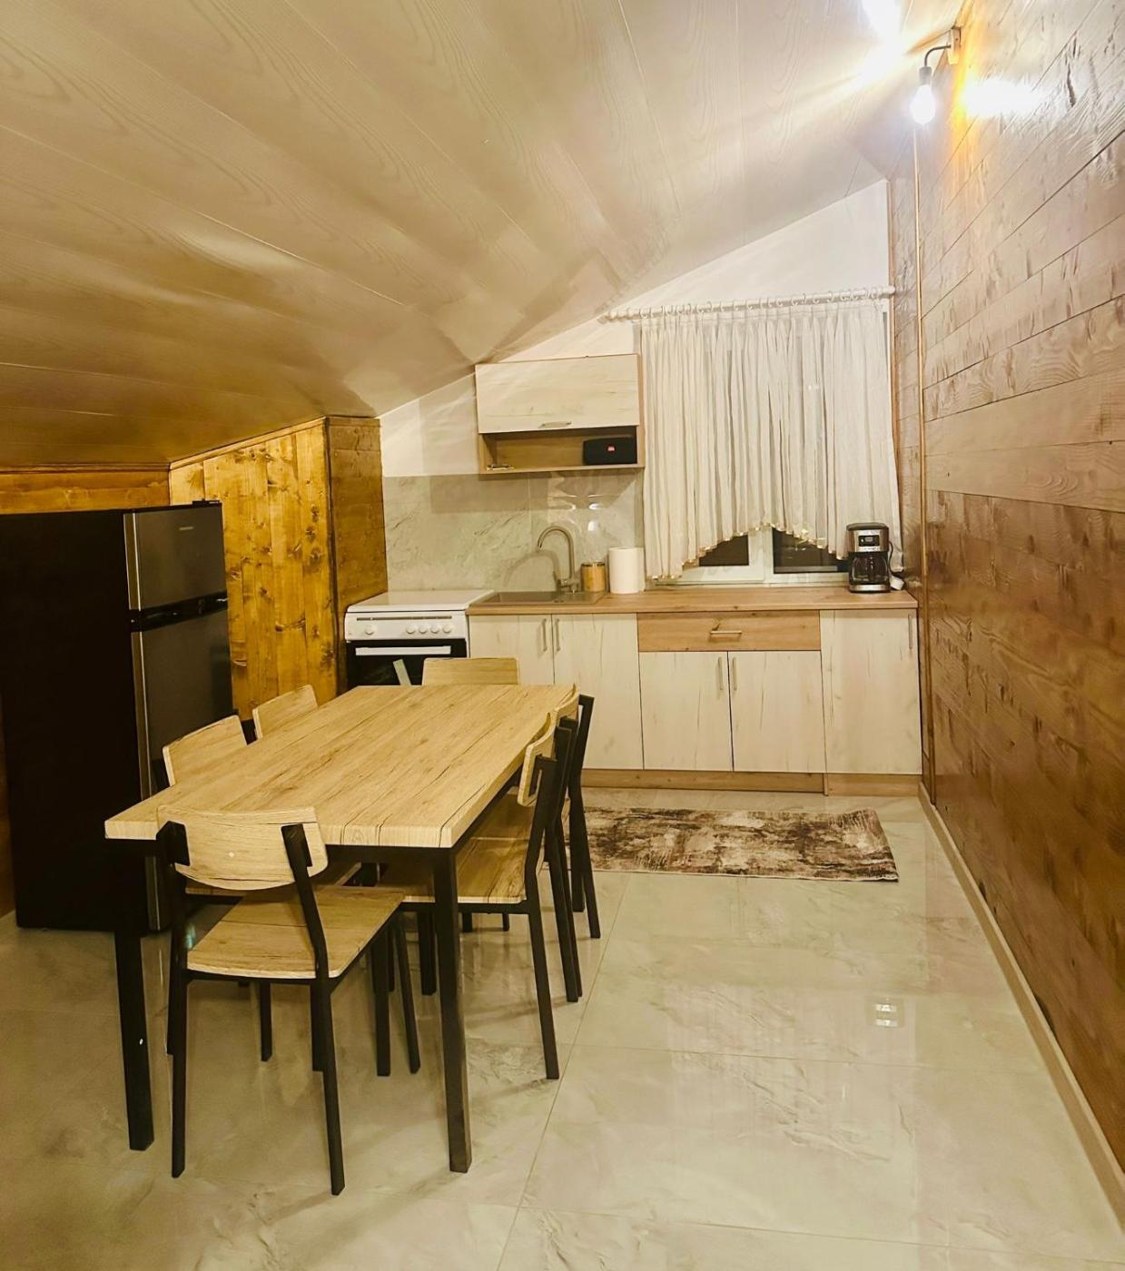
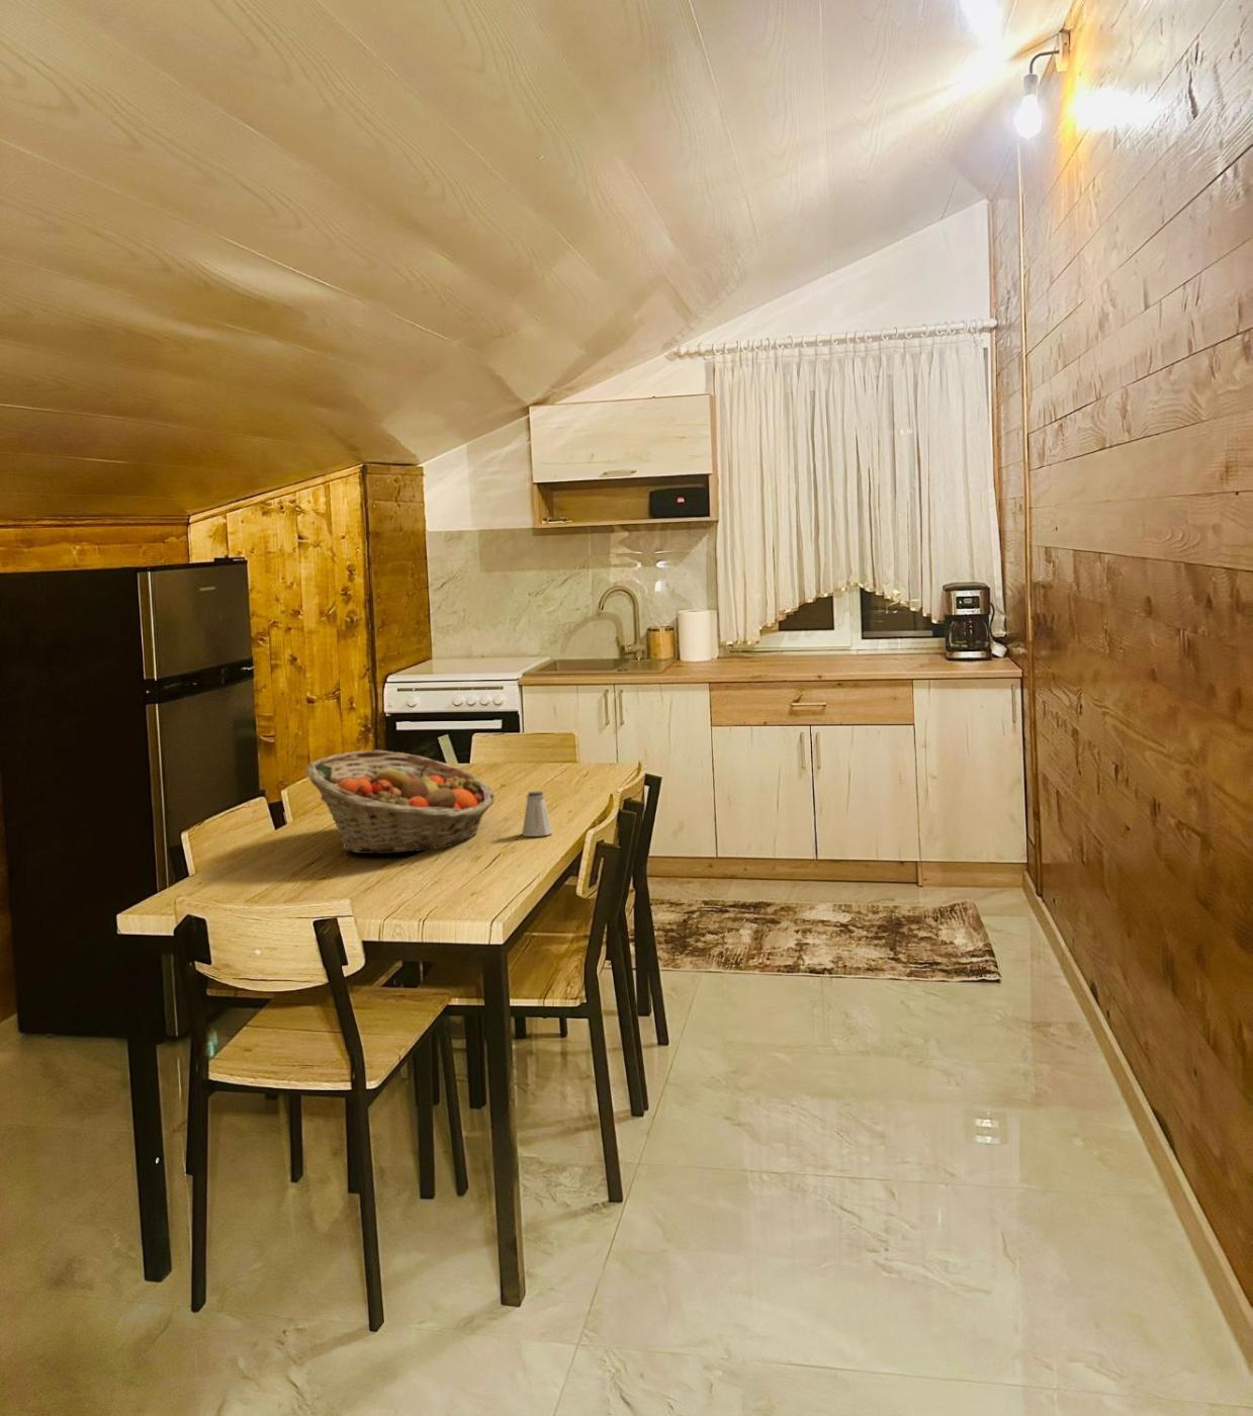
+ fruit basket [305,750,496,855]
+ saltshaker [521,791,554,838]
